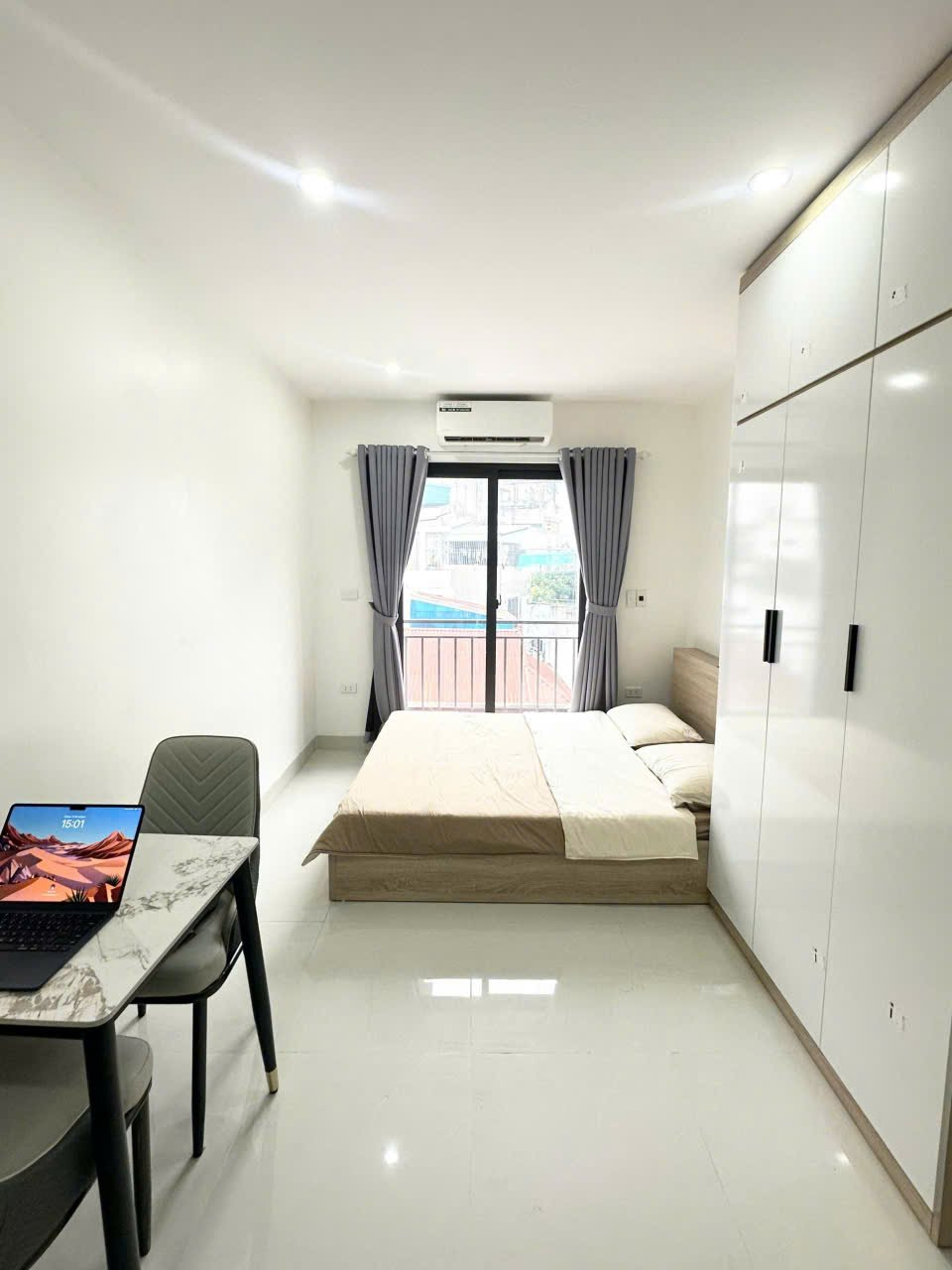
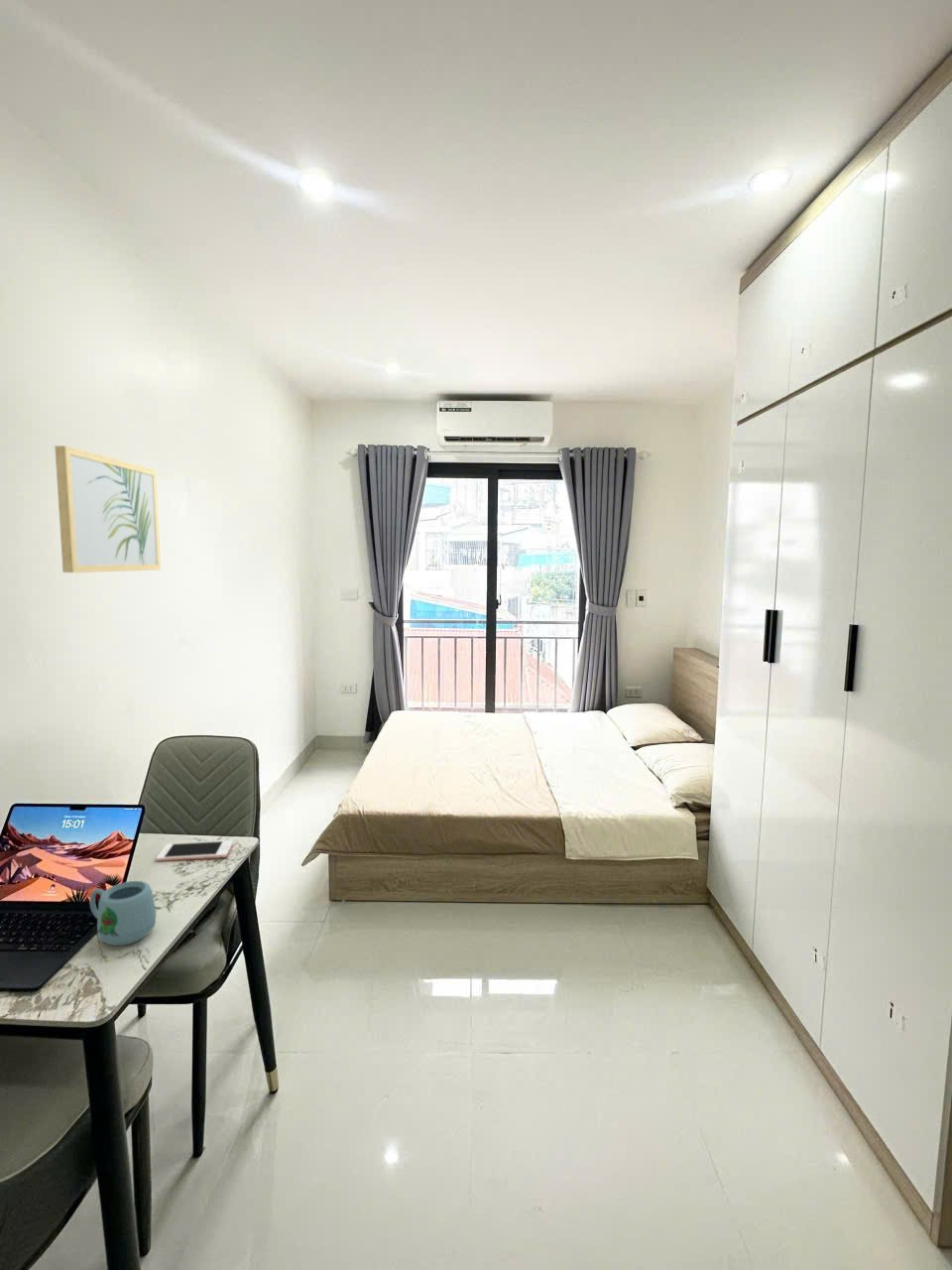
+ cell phone [156,839,234,862]
+ wall art [54,445,162,573]
+ mug [88,880,158,947]
